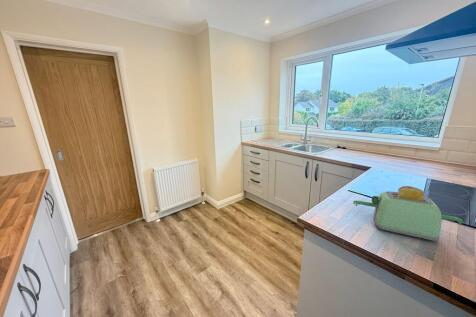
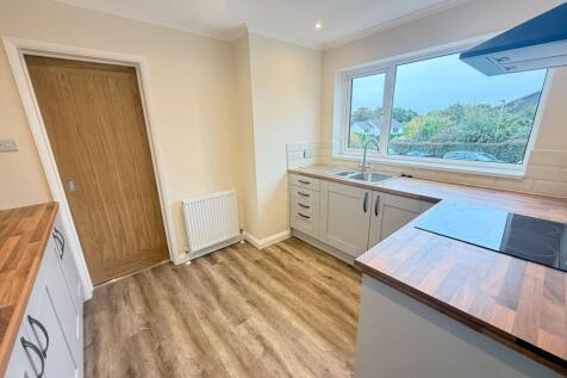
- toaster [352,185,465,242]
